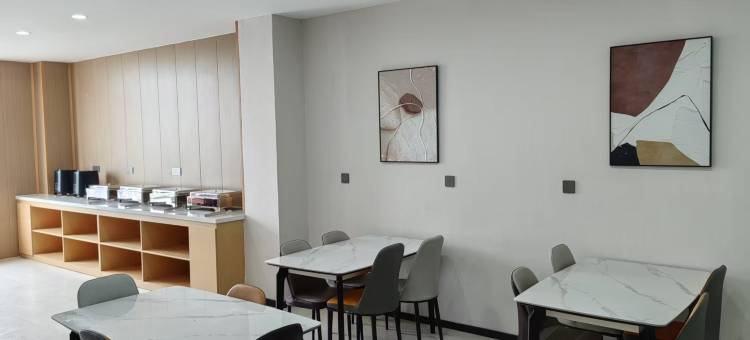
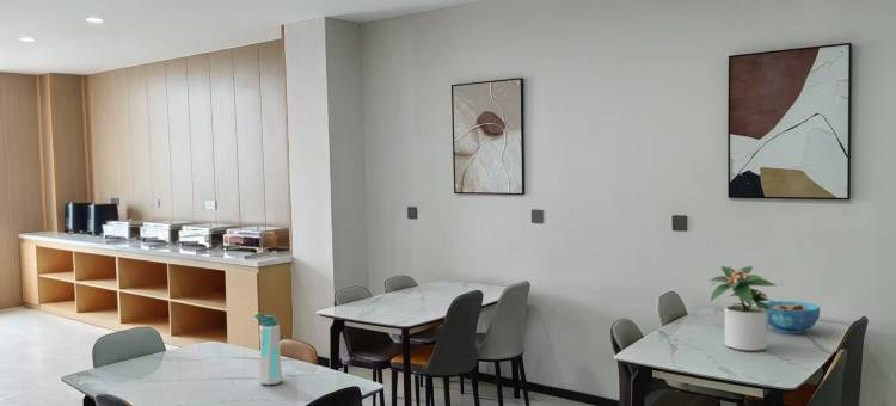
+ potted plant [707,265,783,352]
+ water bottle [253,312,283,386]
+ bowl [763,300,821,334]
